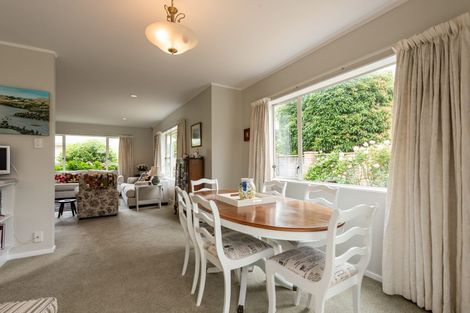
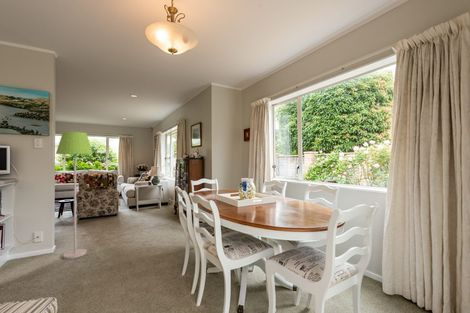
+ floor lamp [55,131,94,260]
